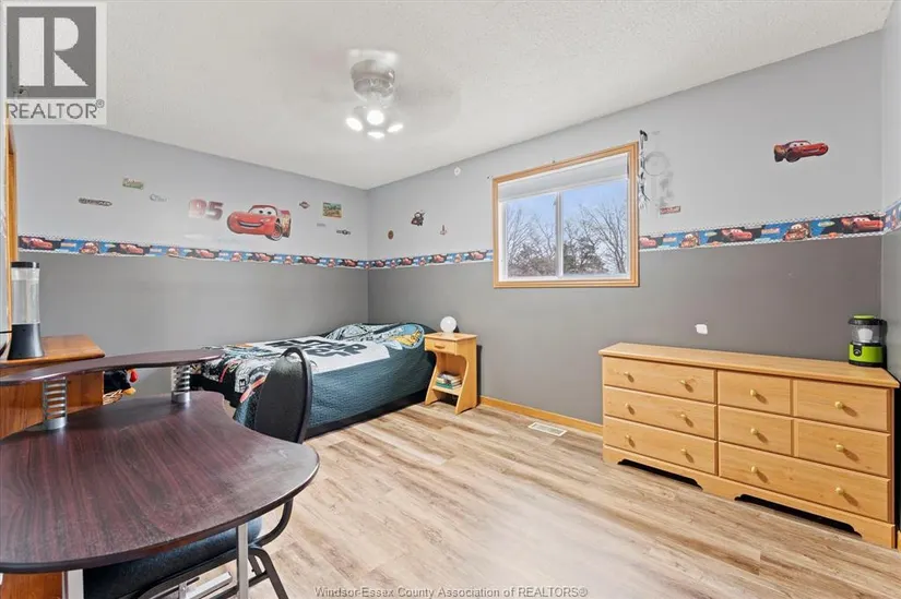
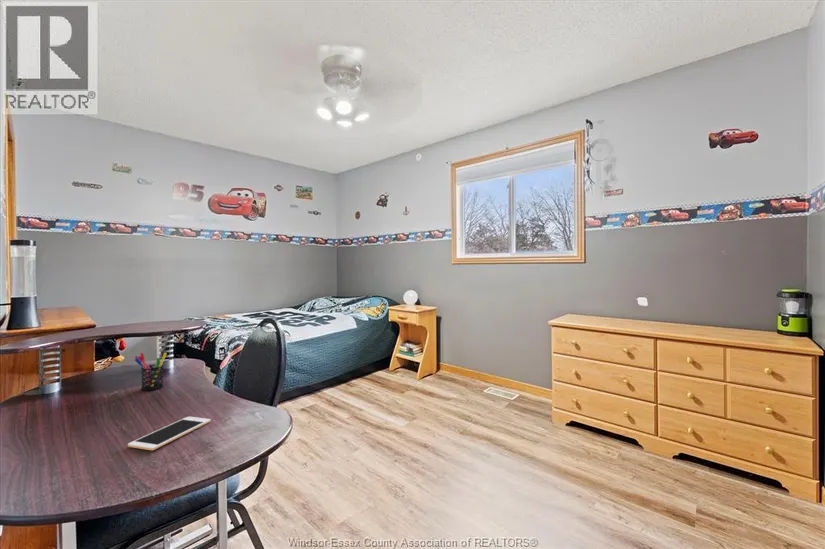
+ pen holder [134,352,168,392]
+ cell phone [127,416,212,451]
